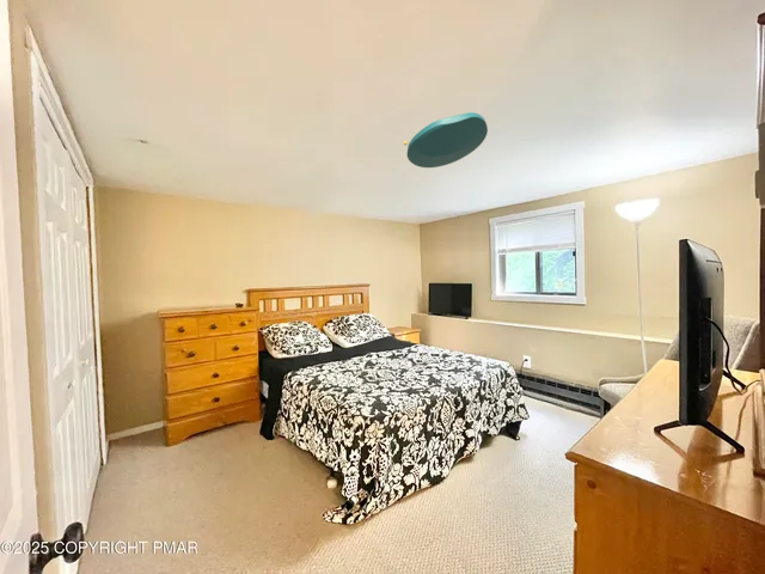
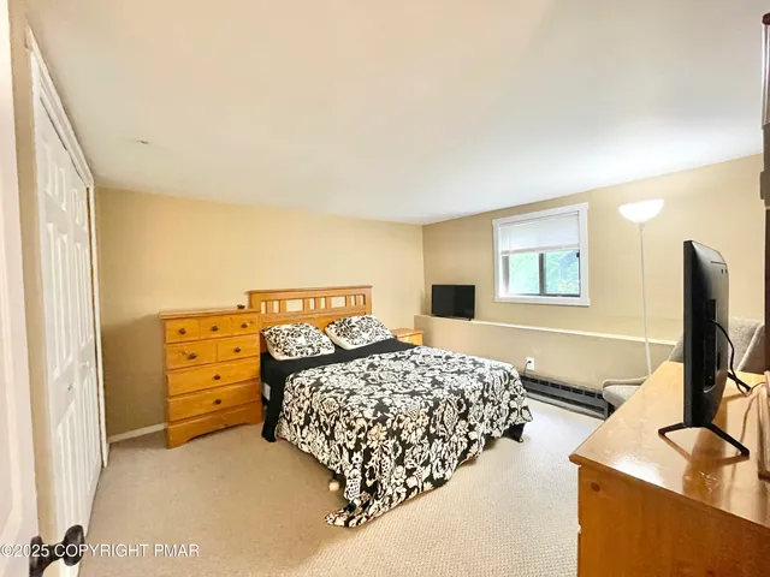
- ceiling light [403,111,489,169]
